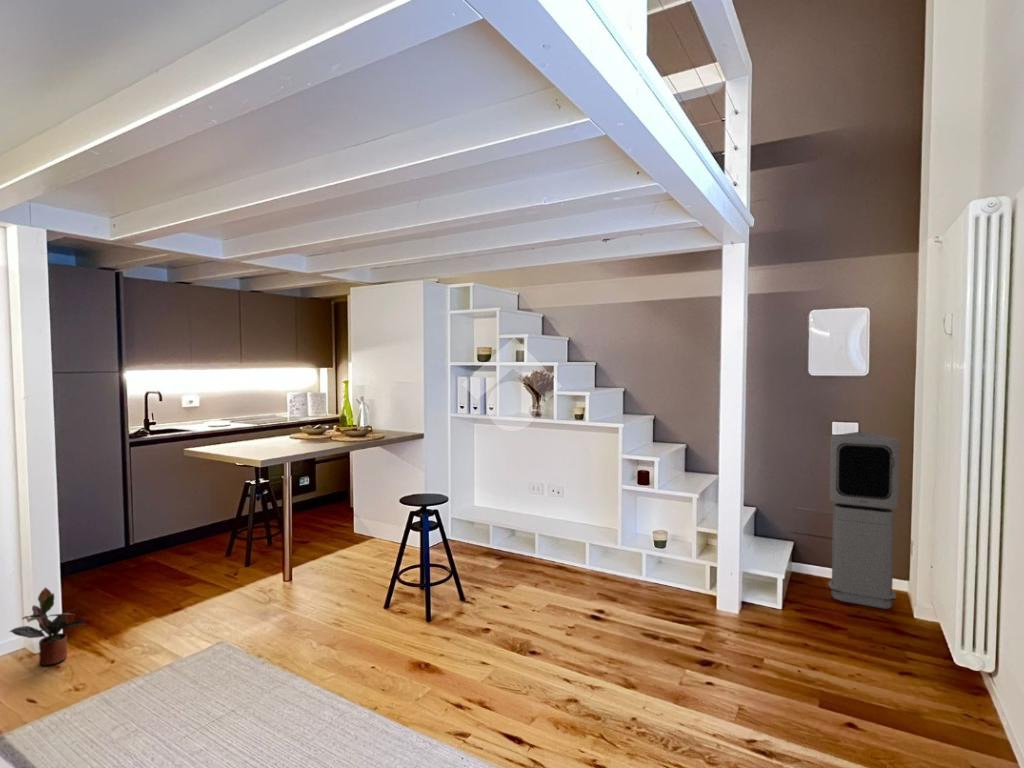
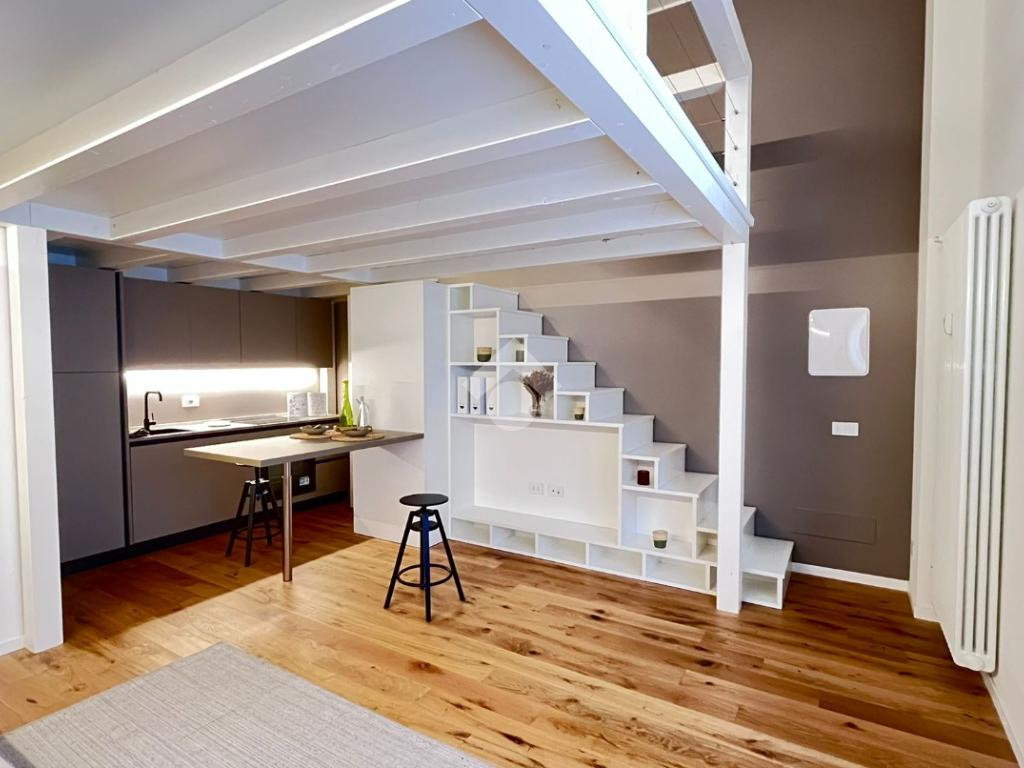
- potted plant [8,586,87,666]
- air purifier [827,431,901,610]
